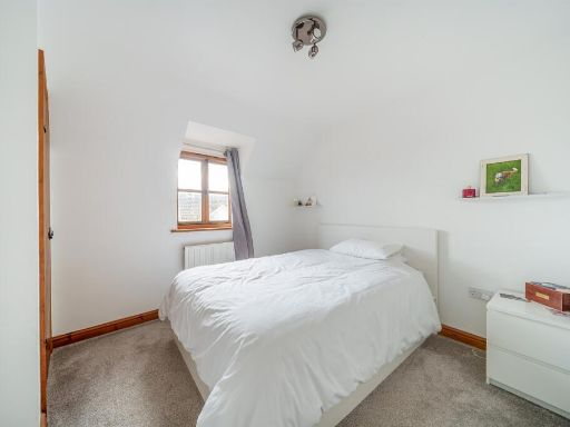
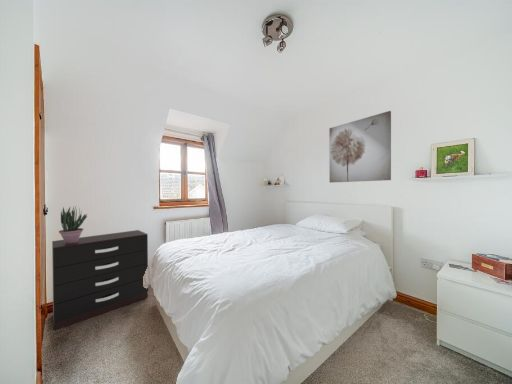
+ dresser [51,229,149,331]
+ wall art [328,110,392,184]
+ potted plant [58,206,88,244]
